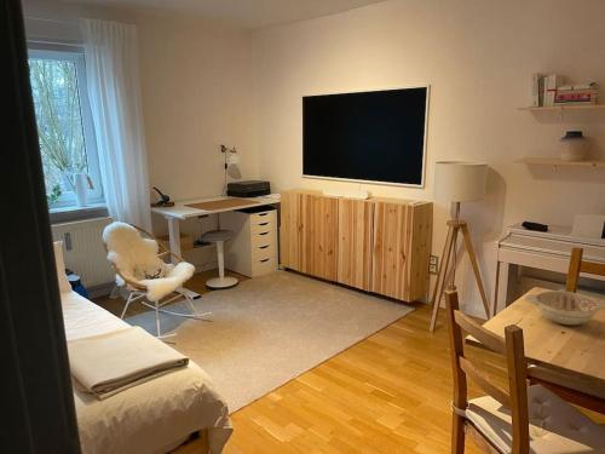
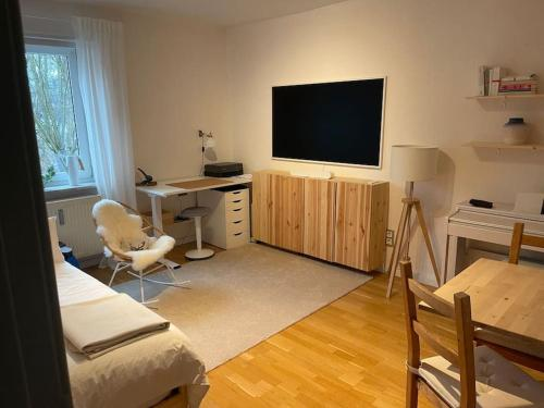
- decorative bowl [523,289,605,326]
